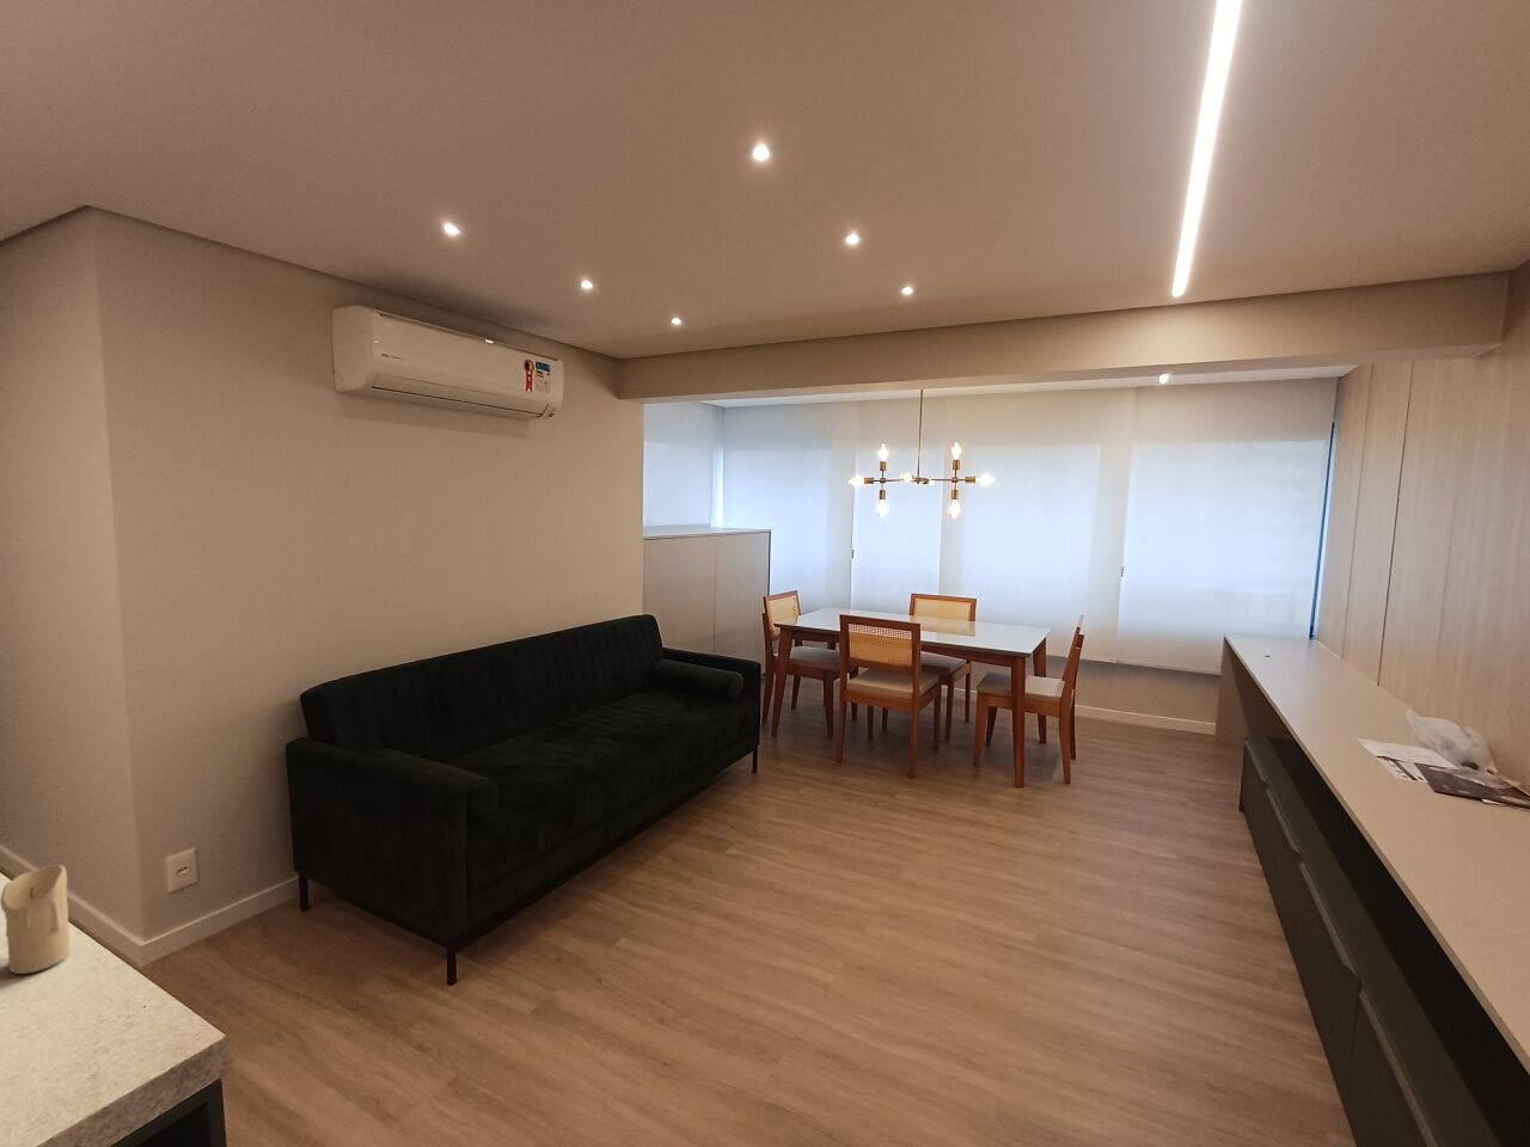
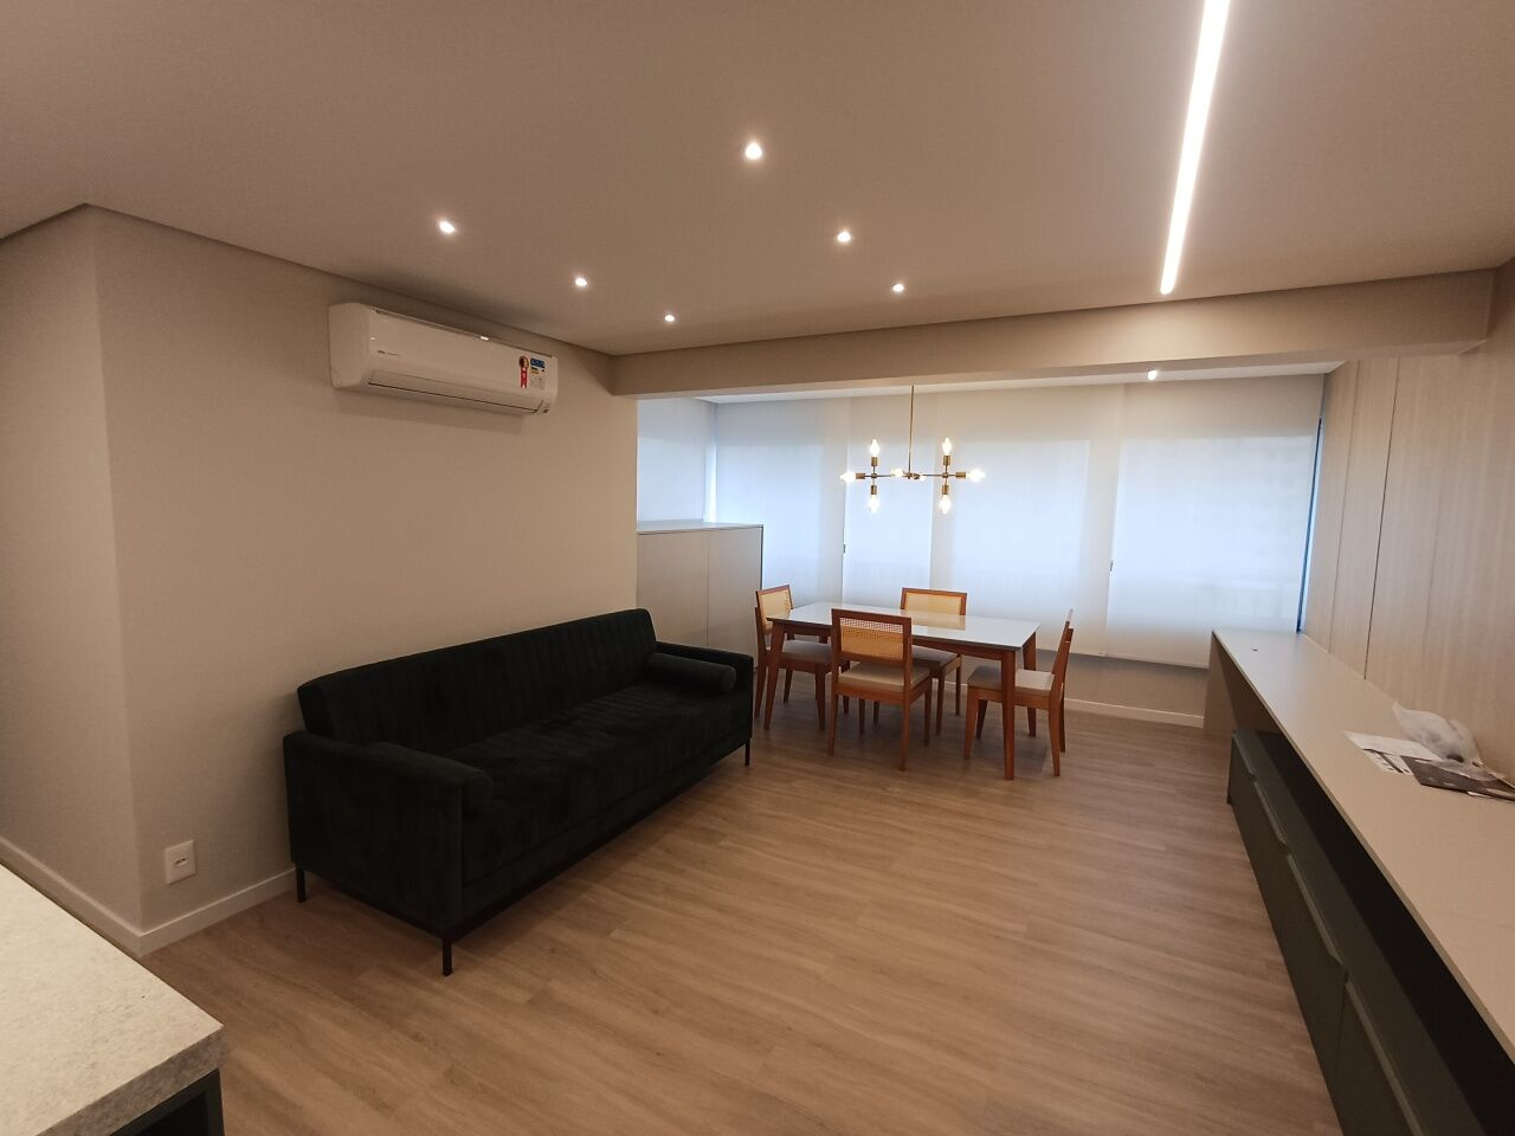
- candle [0,864,72,975]
